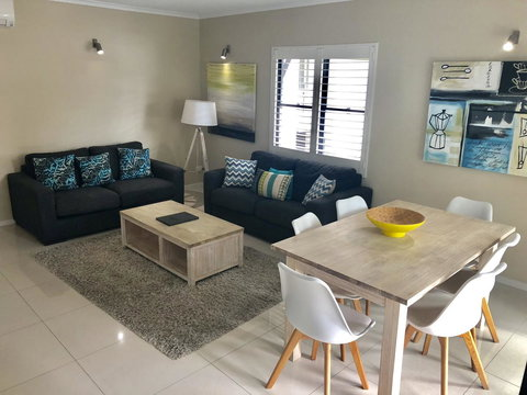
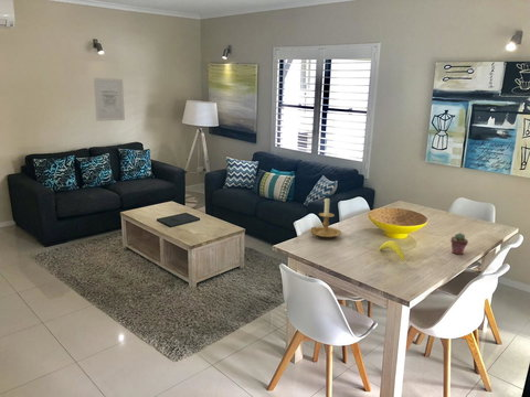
+ wall art [93,77,126,122]
+ banana [379,239,405,261]
+ potted succulent [449,232,469,256]
+ candle holder [309,196,342,238]
